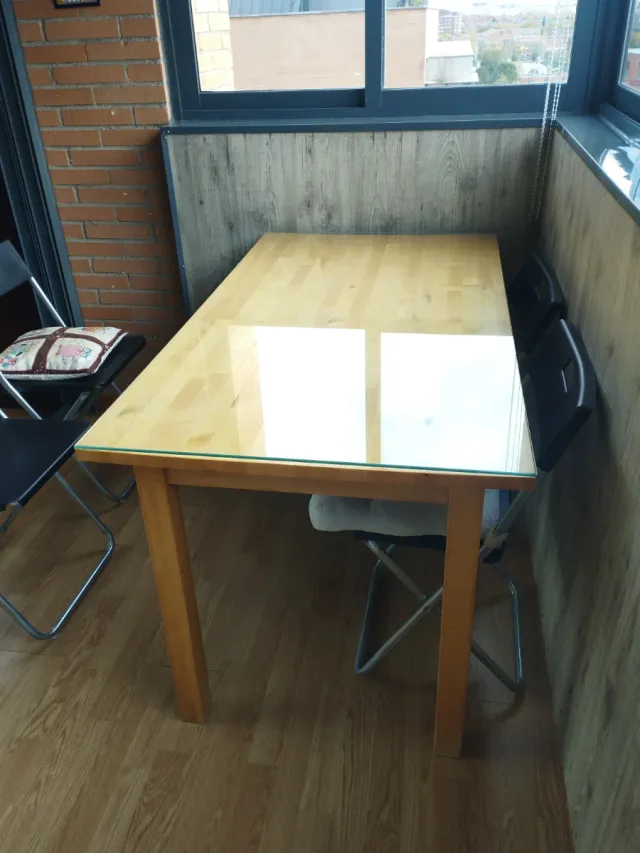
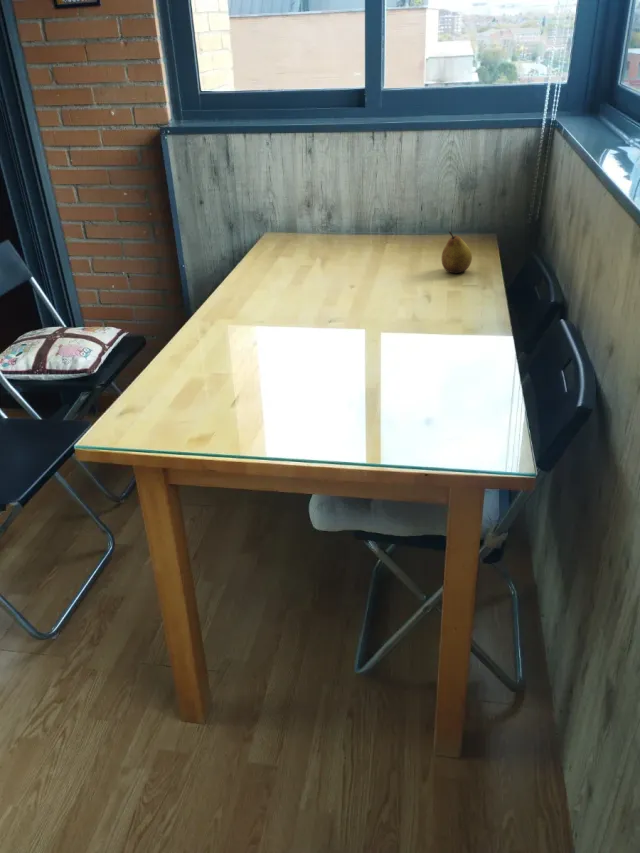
+ fruit [441,230,473,275]
